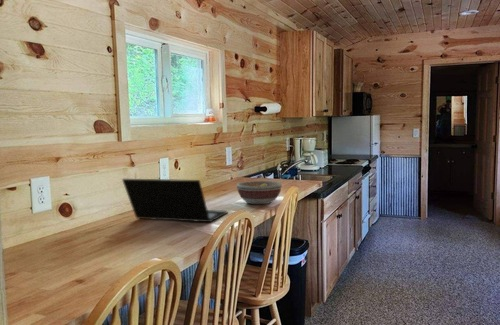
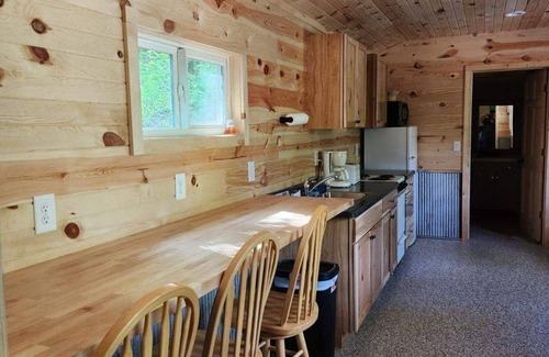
- laptop [121,178,229,223]
- bowl [236,180,283,205]
